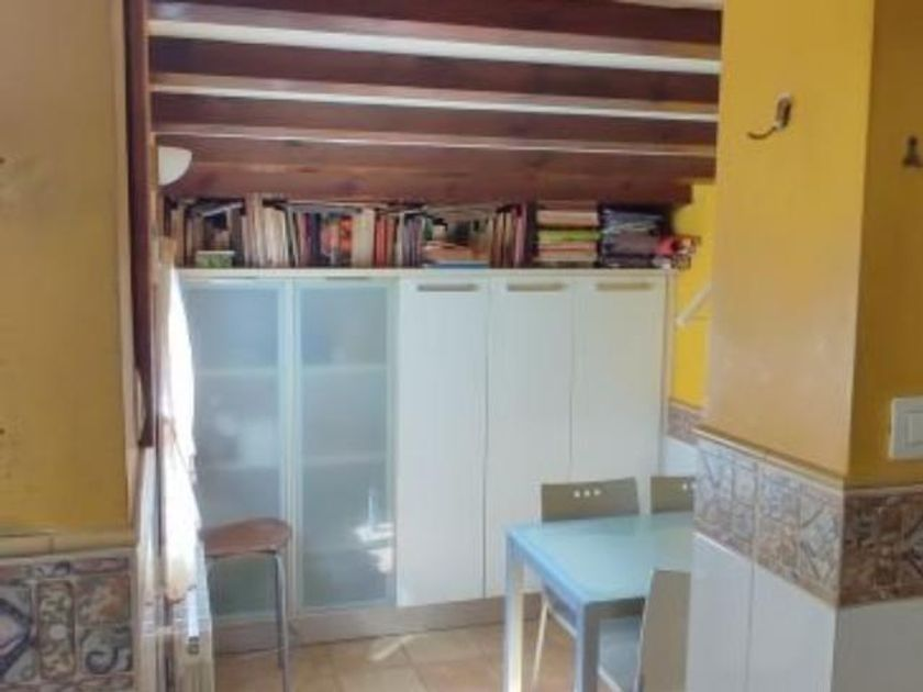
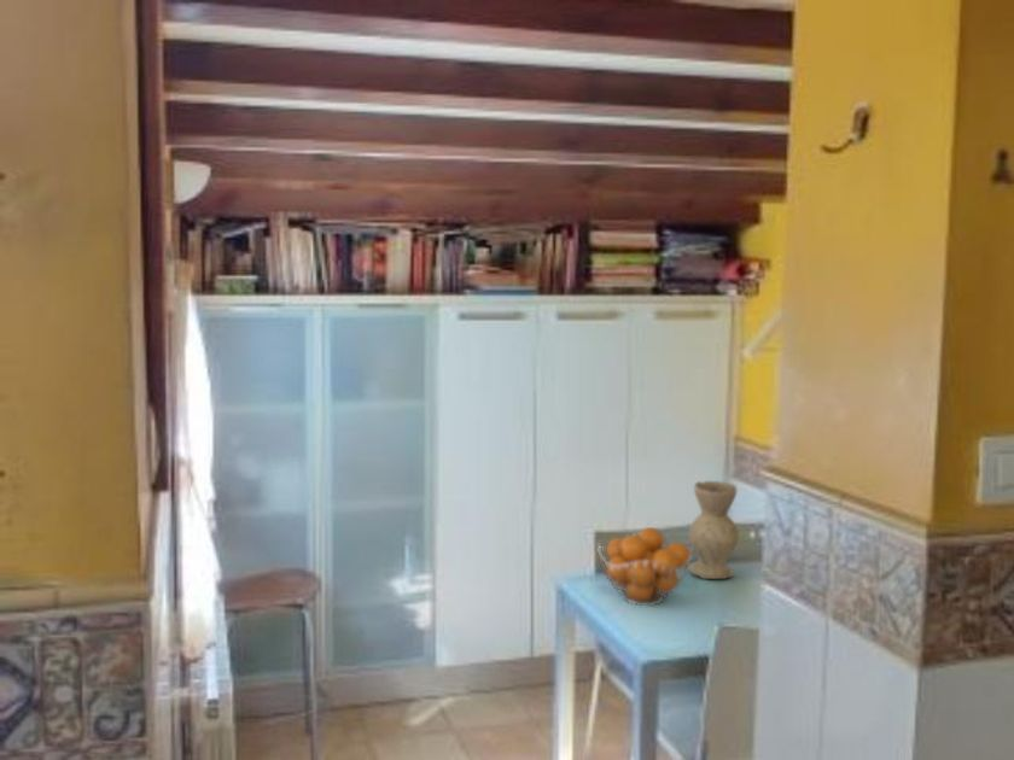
+ vase [688,480,740,580]
+ fruit basket [596,526,694,607]
